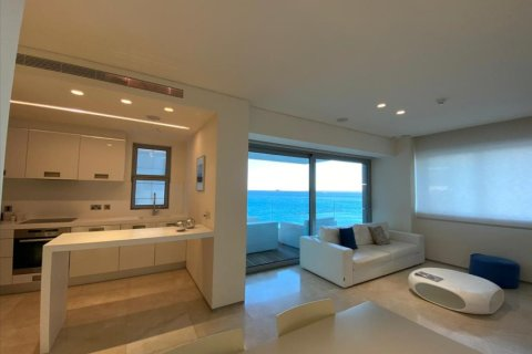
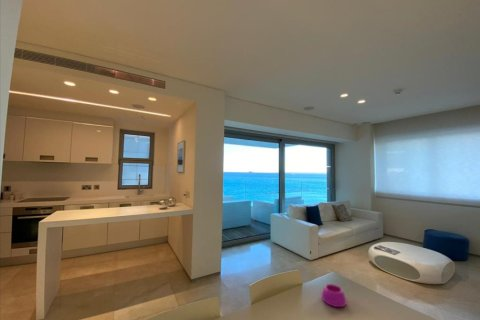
+ bowl [320,283,348,308]
